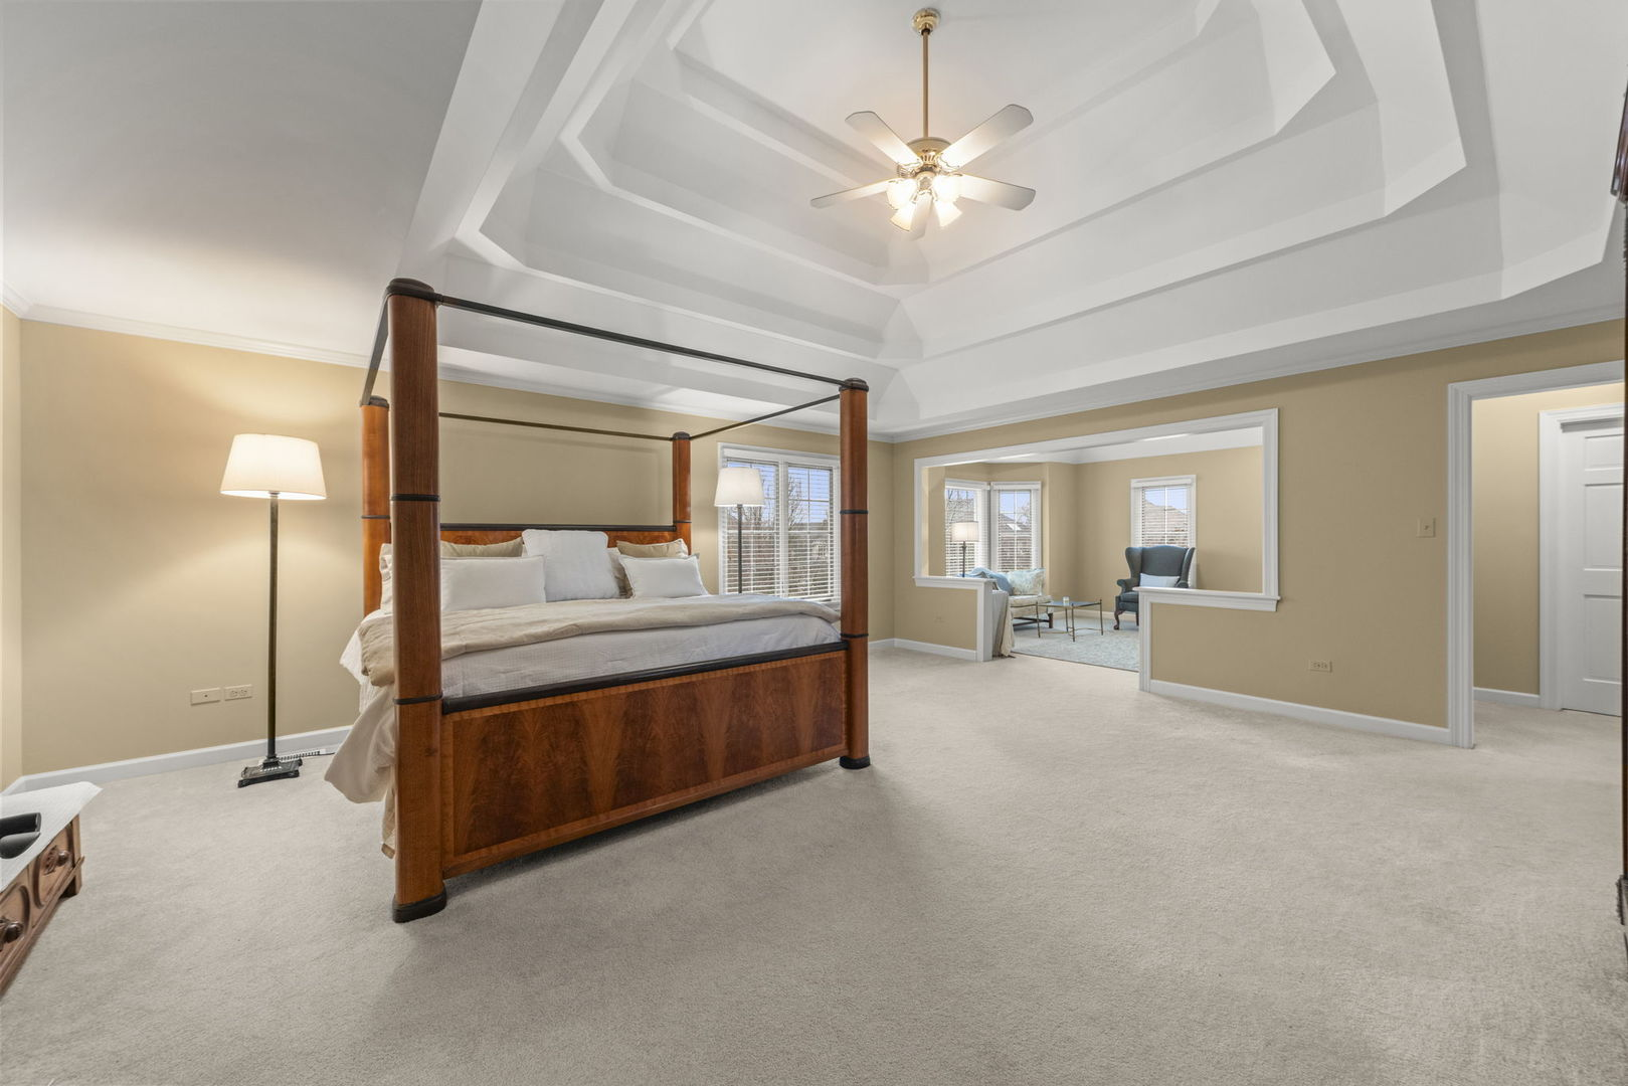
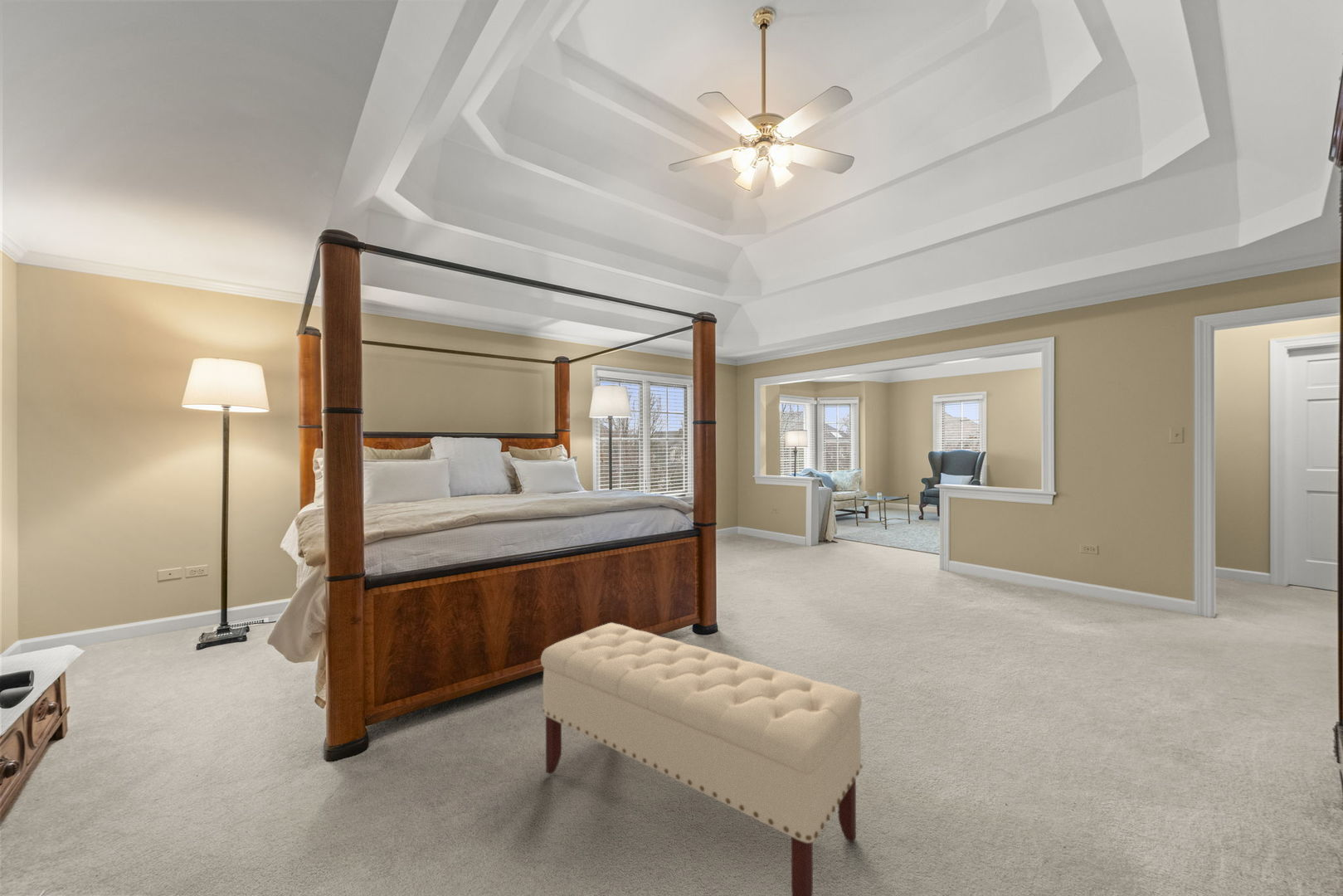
+ bench [540,622,863,896]
